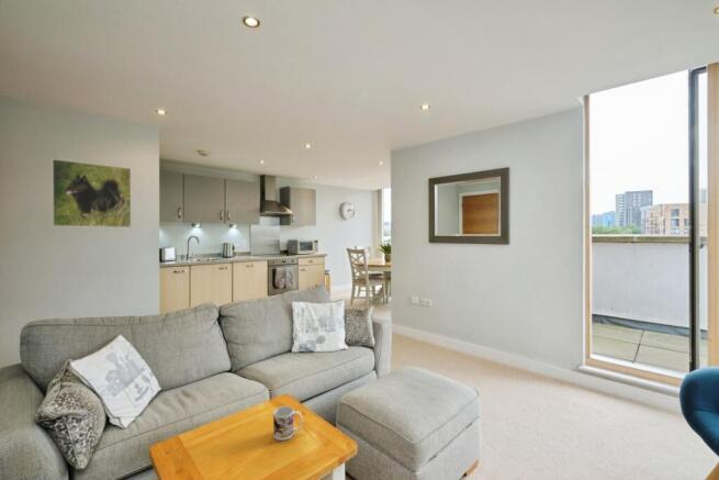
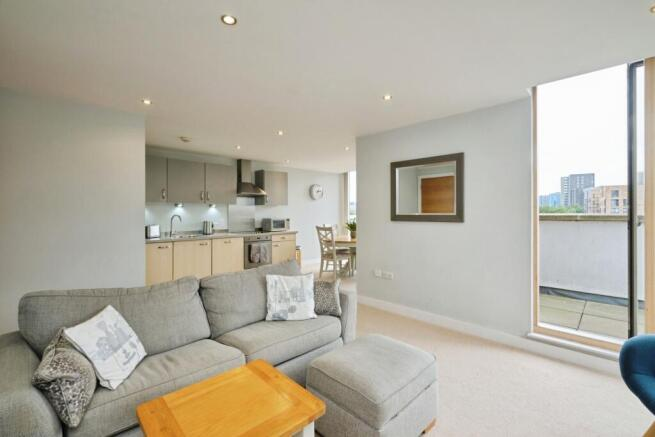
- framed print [52,158,132,228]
- mug [272,405,304,442]
